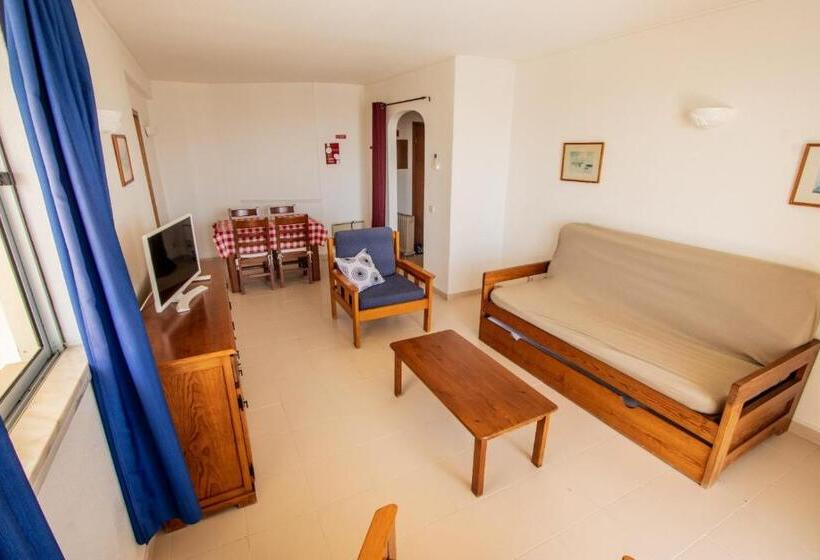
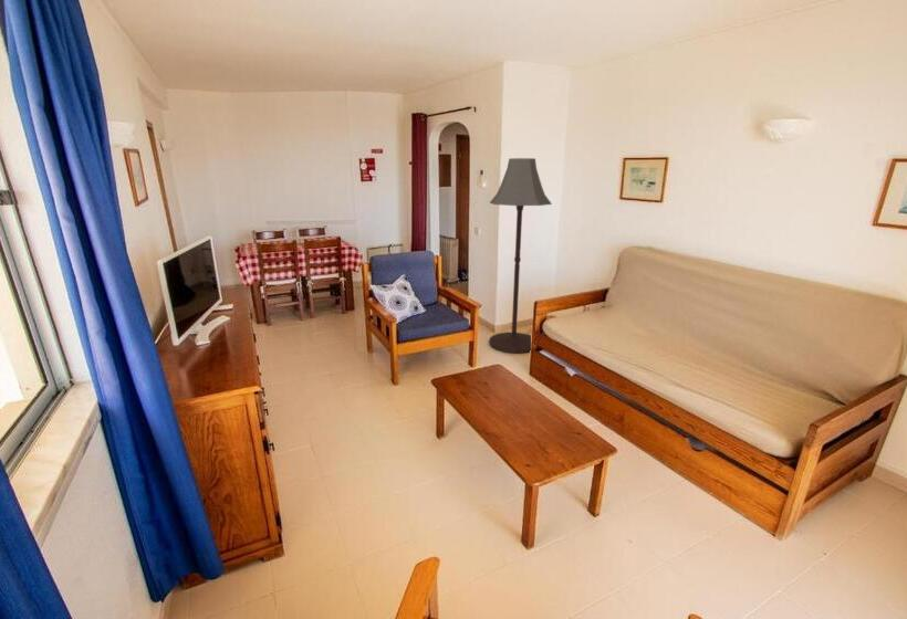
+ floor lamp [488,157,553,354]
